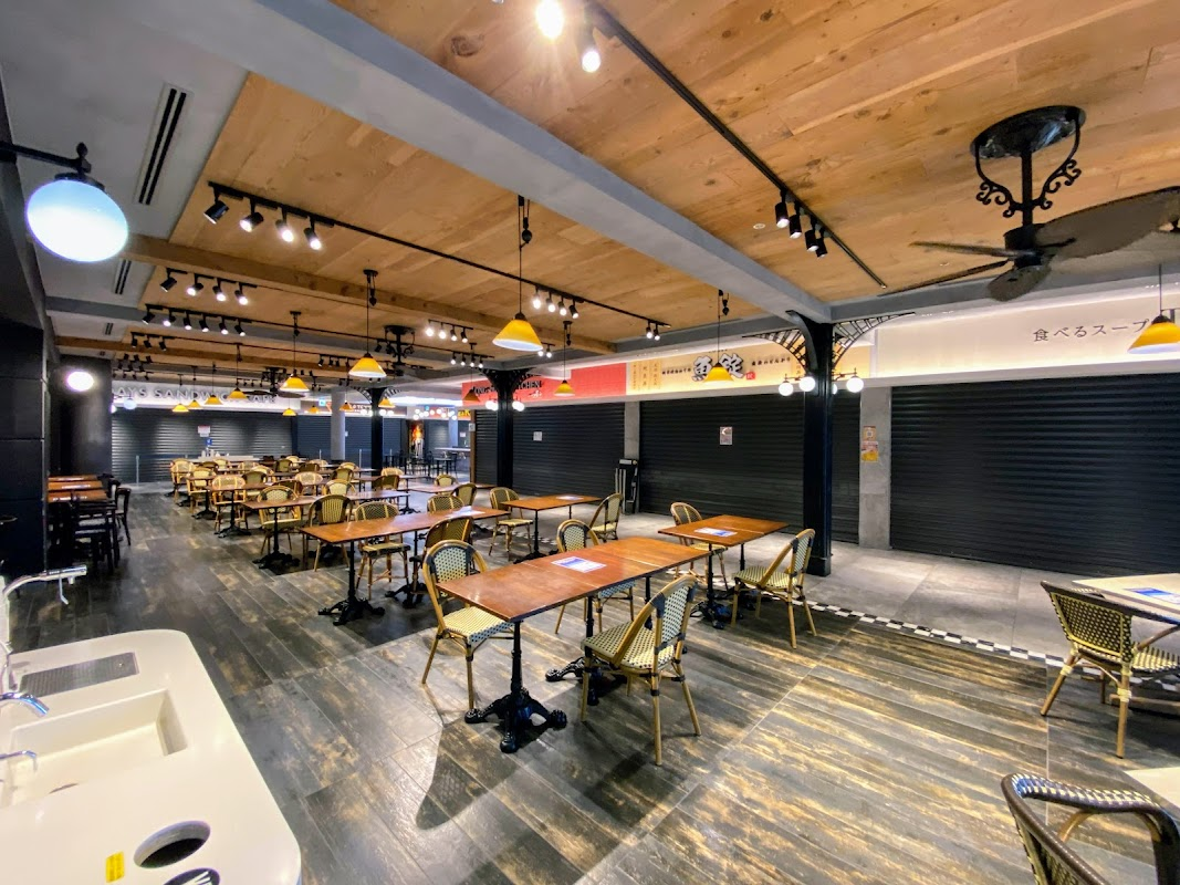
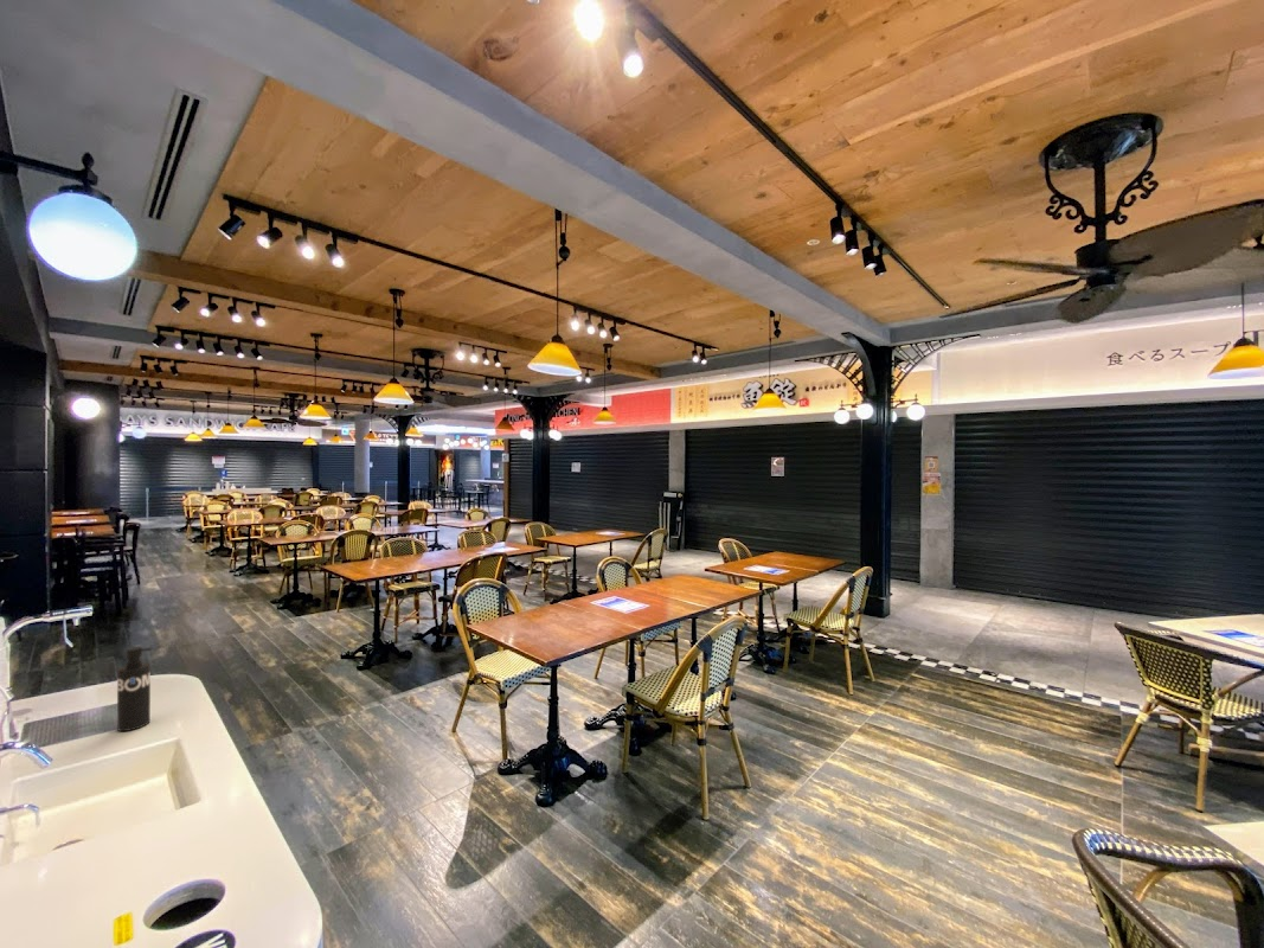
+ soap dispenser [116,646,154,732]
